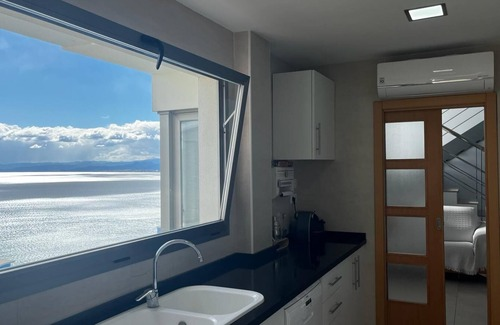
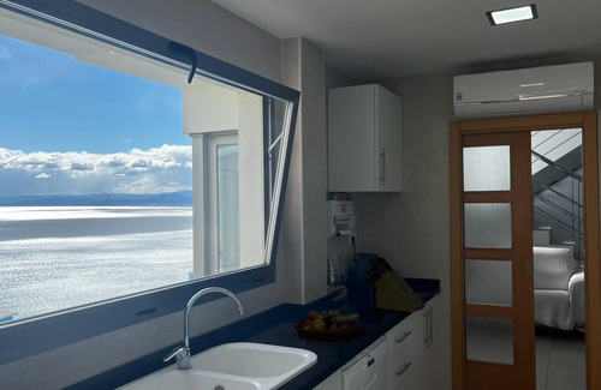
+ fruit bowl [293,308,361,342]
+ knife block [363,253,427,314]
